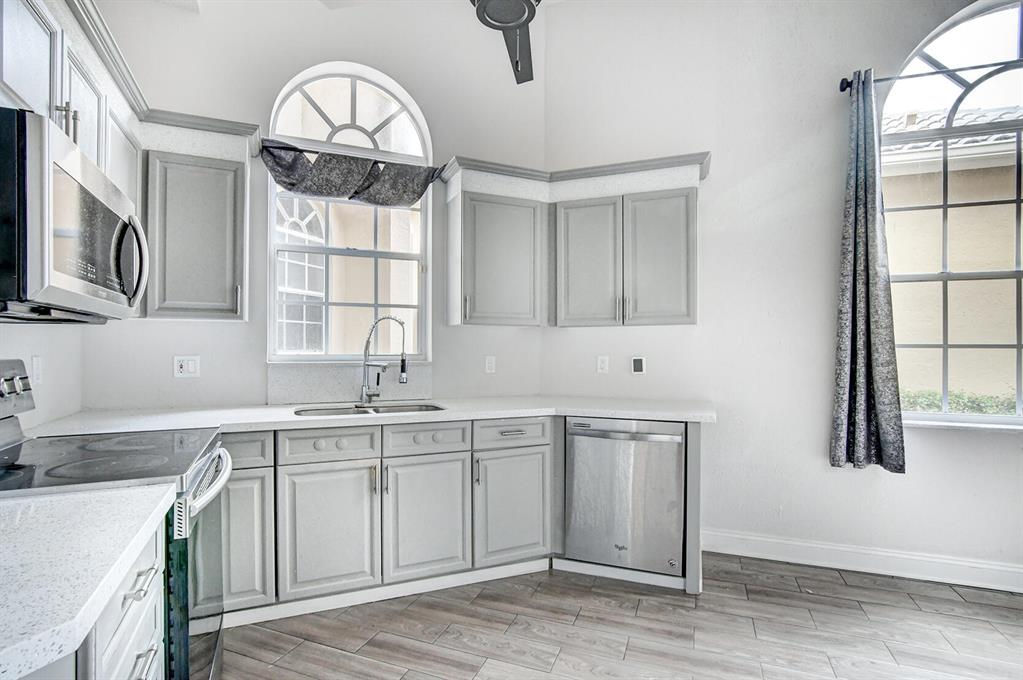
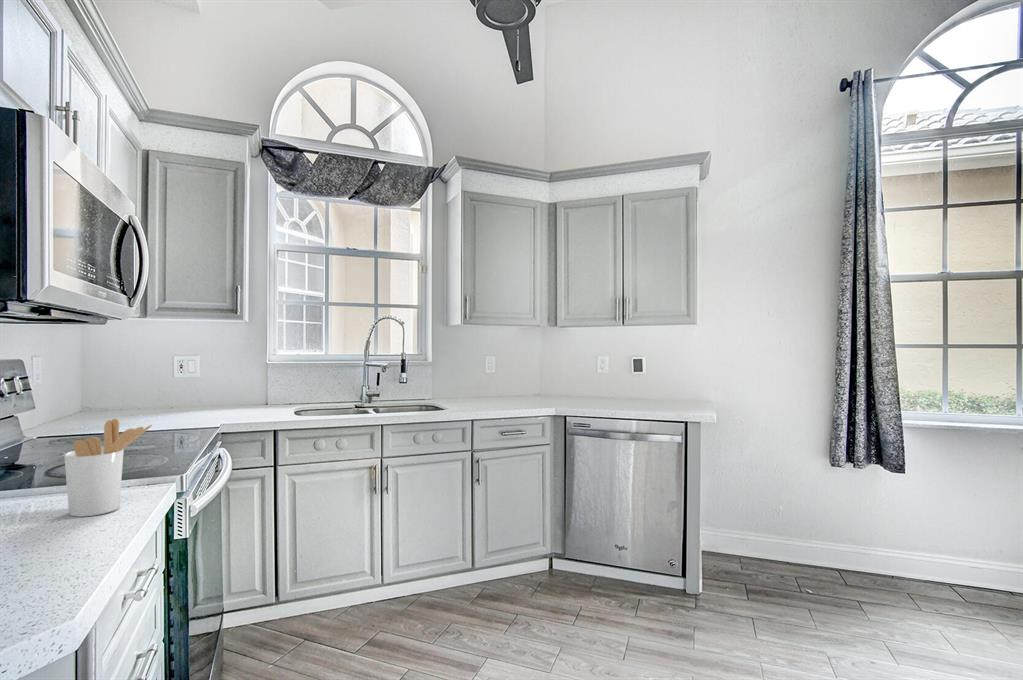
+ utensil holder [63,418,153,518]
